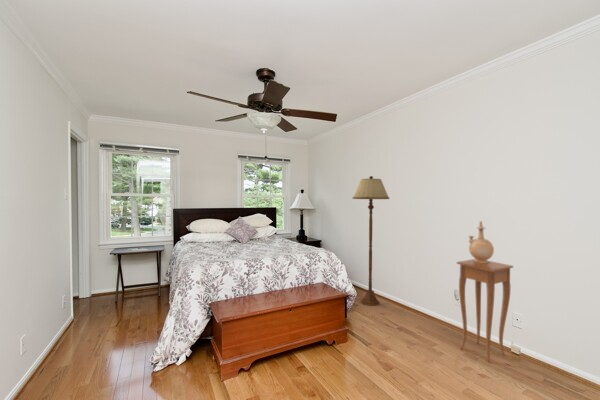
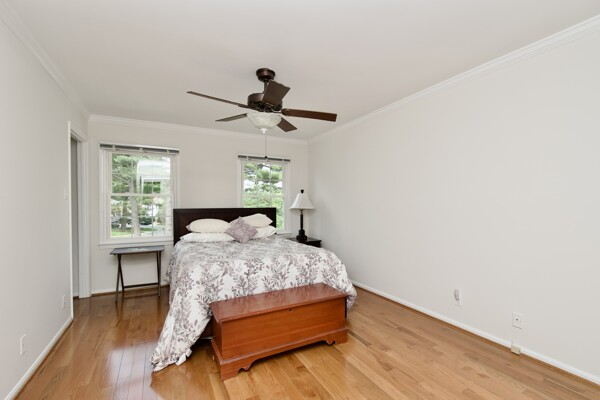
- side table [456,258,514,364]
- vase [467,220,495,263]
- floor lamp [351,175,390,307]
